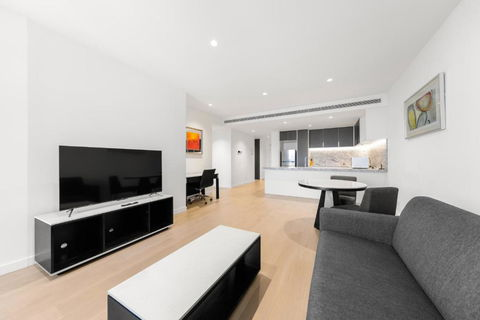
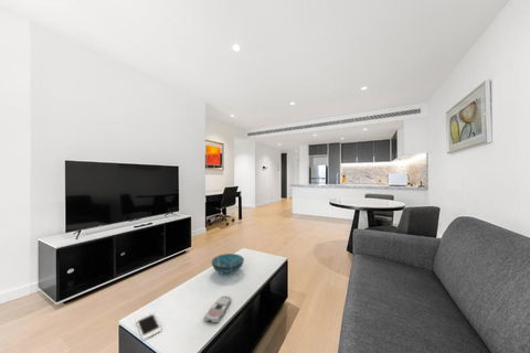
+ cell phone [135,312,162,341]
+ remote control [203,295,232,324]
+ decorative bowl [211,253,245,277]
